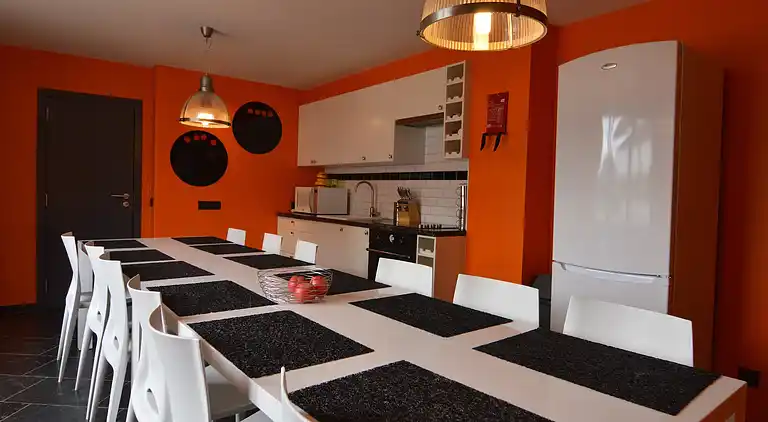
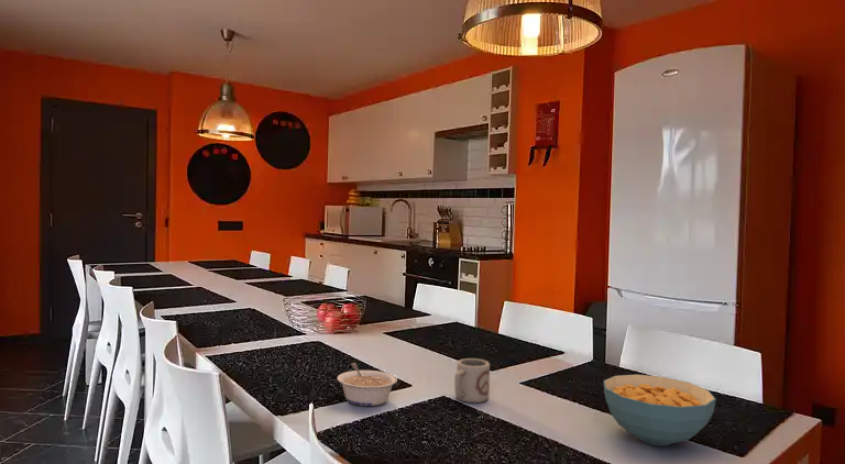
+ cereal bowl [603,374,717,446]
+ legume [337,362,398,407]
+ cup [453,357,491,404]
